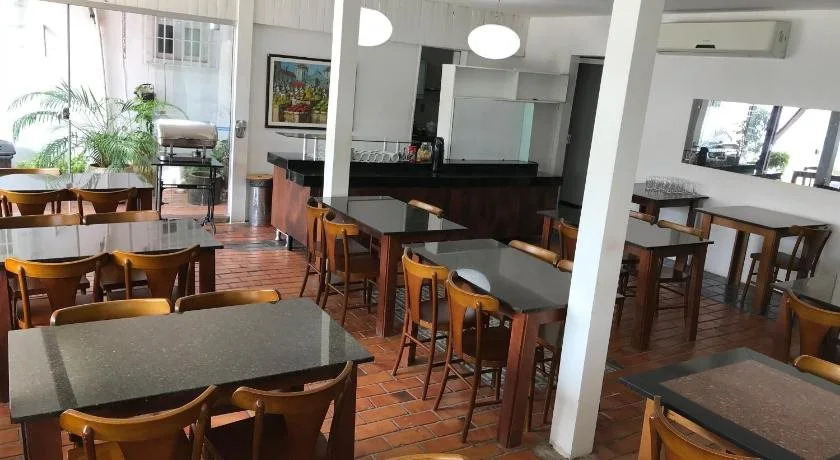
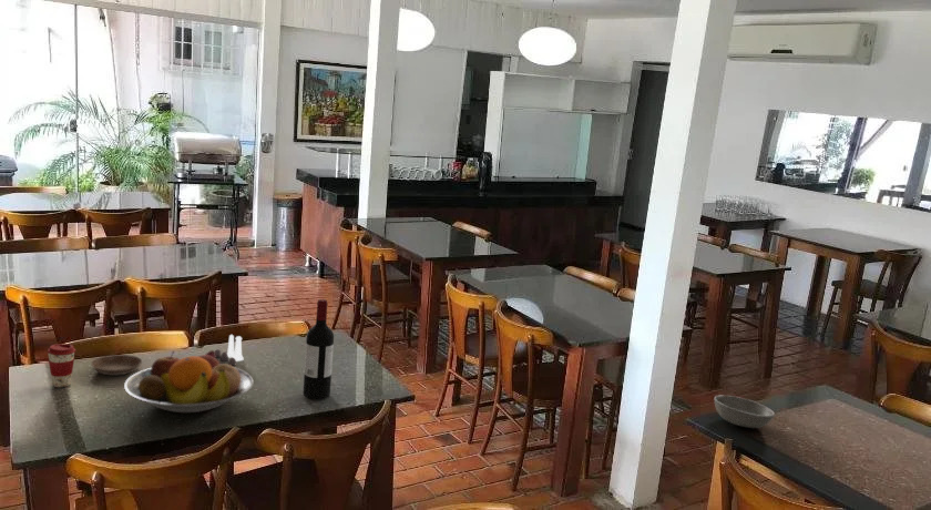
+ salt and pepper shaker set [214,334,245,366]
+ fruit bowl [123,349,255,414]
+ soup bowl [713,395,776,429]
+ coffee cup [47,343,76,388]
+ wine bottle [303,298,335,400]
+ saucer [90,354,143,376]
